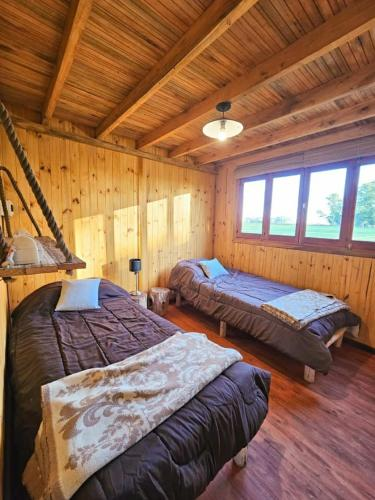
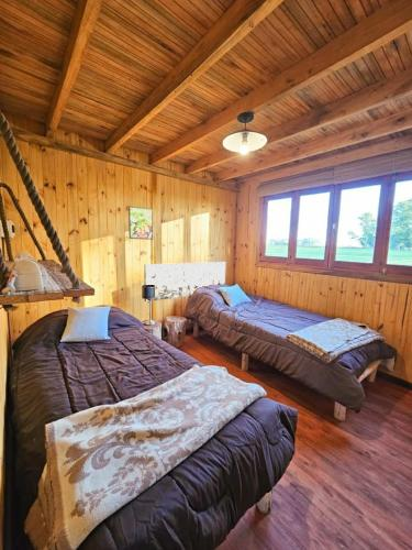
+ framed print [127,205,154,241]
+ wall art [143,261,226,302]
